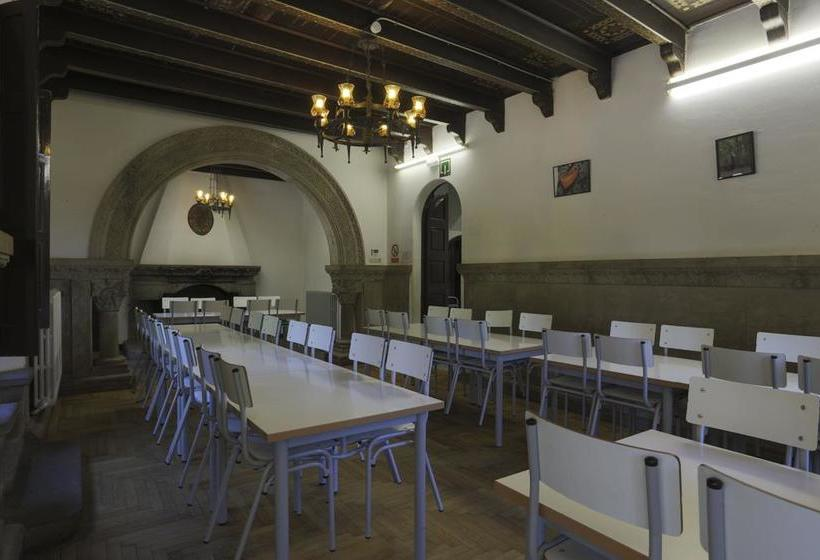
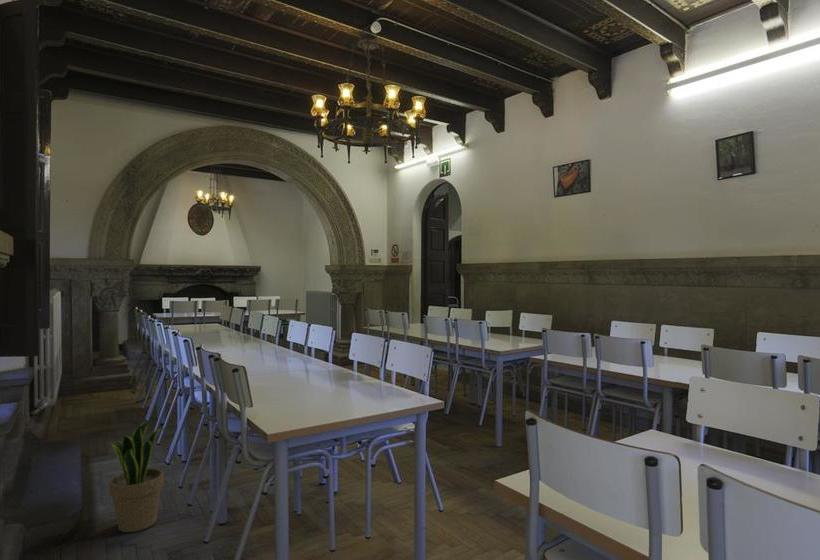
+ potted plant [103,420,166,533]
